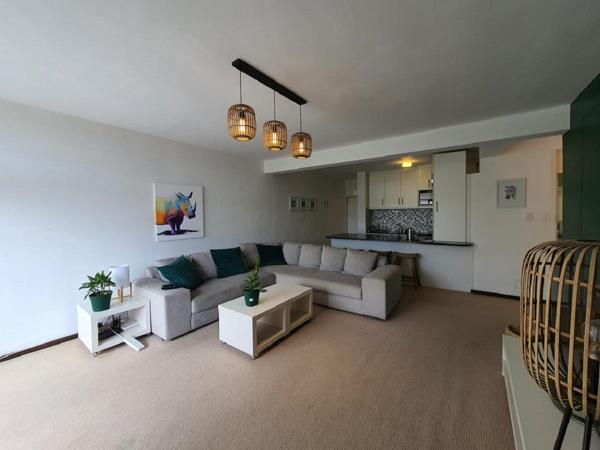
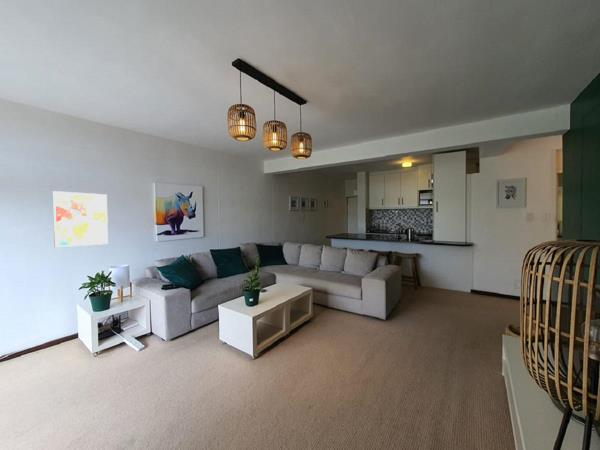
+ wall art [52,190,109,248]
